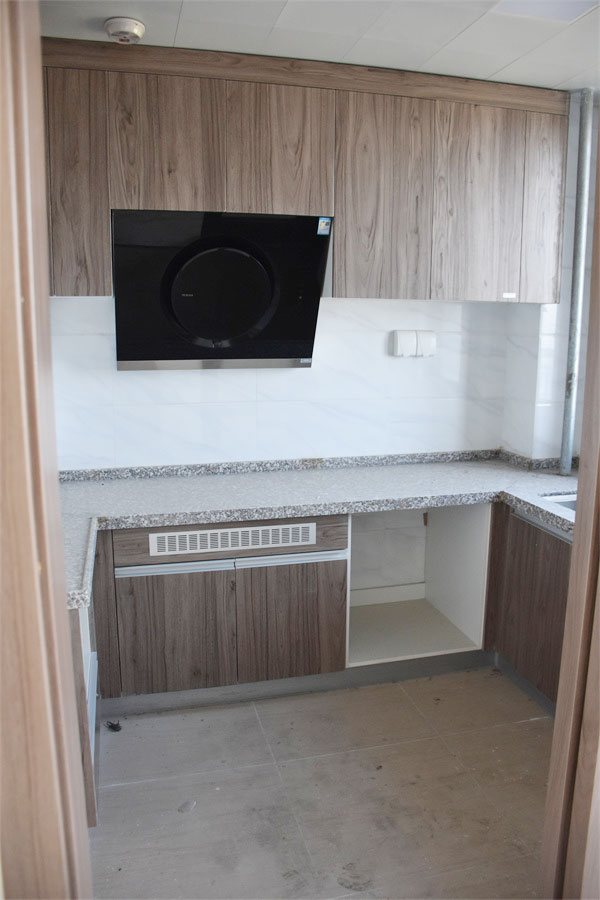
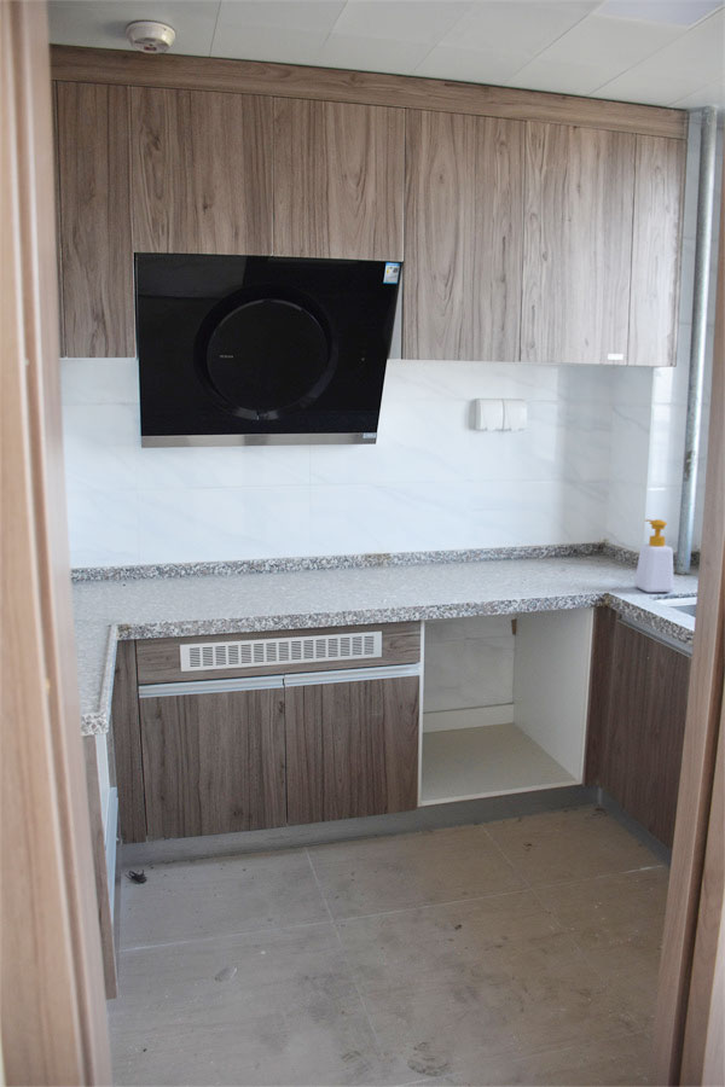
+ soap bottle [633,518,675,593]
